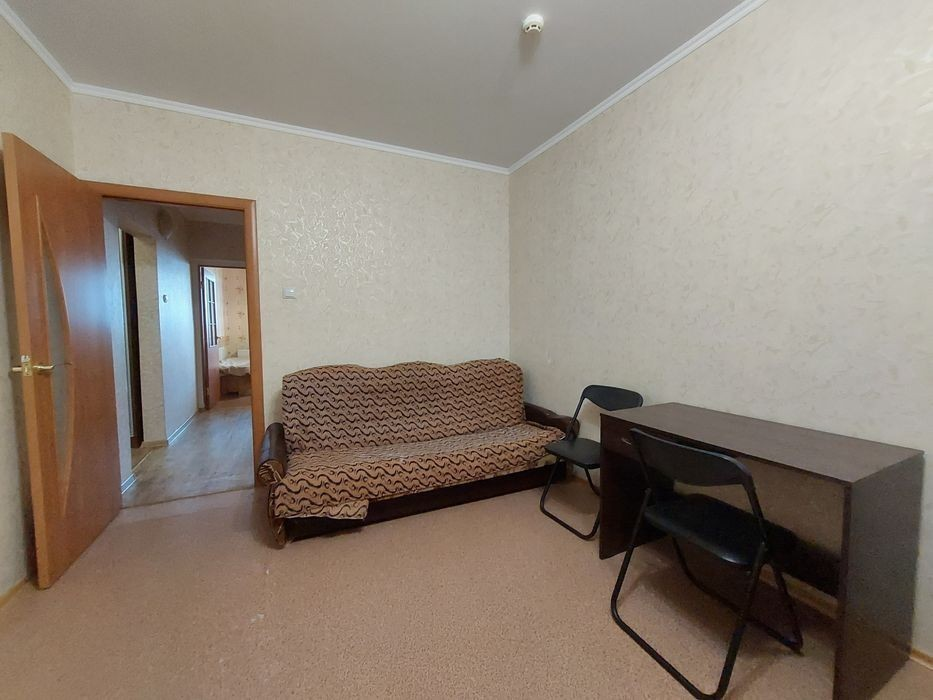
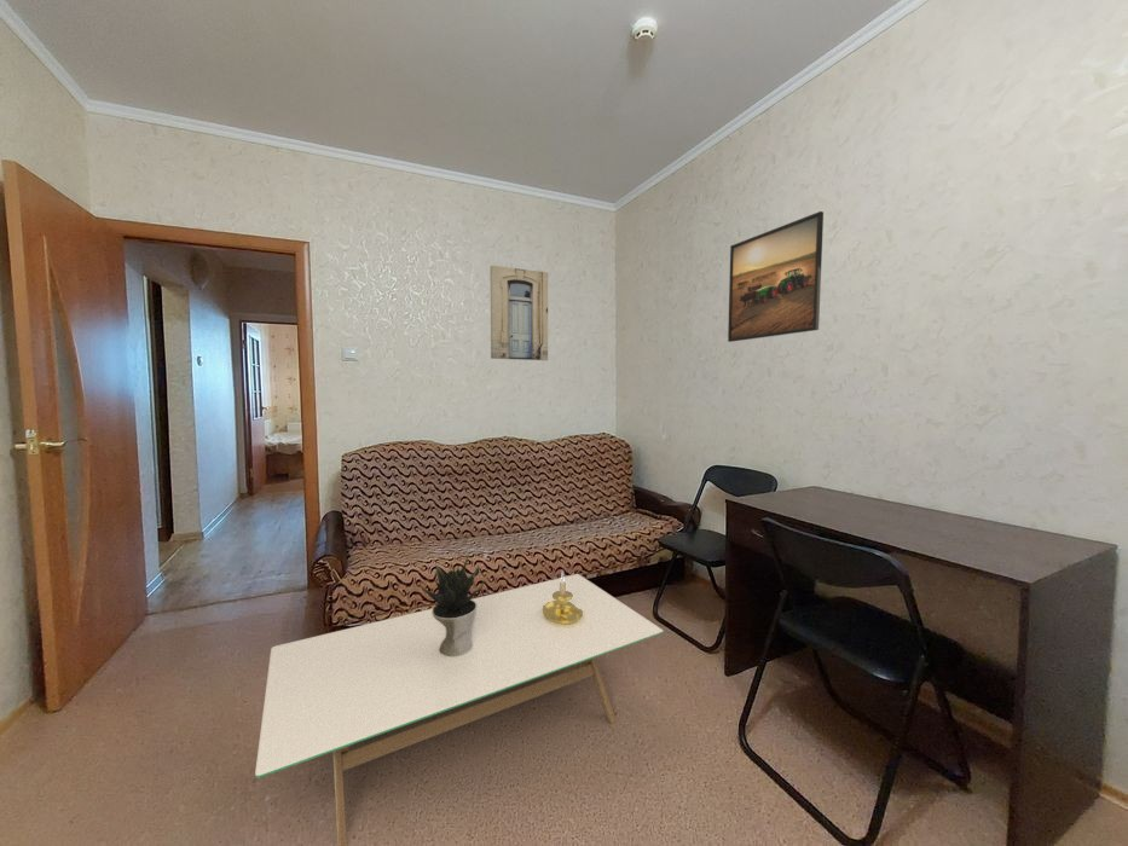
+ wall art [488,265,549,361]
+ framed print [727,210,825,343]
+ potted plant [418,554,485,656]
+ candle holder [543,569,583,625]
+ coffee table [254,573,665,846]
